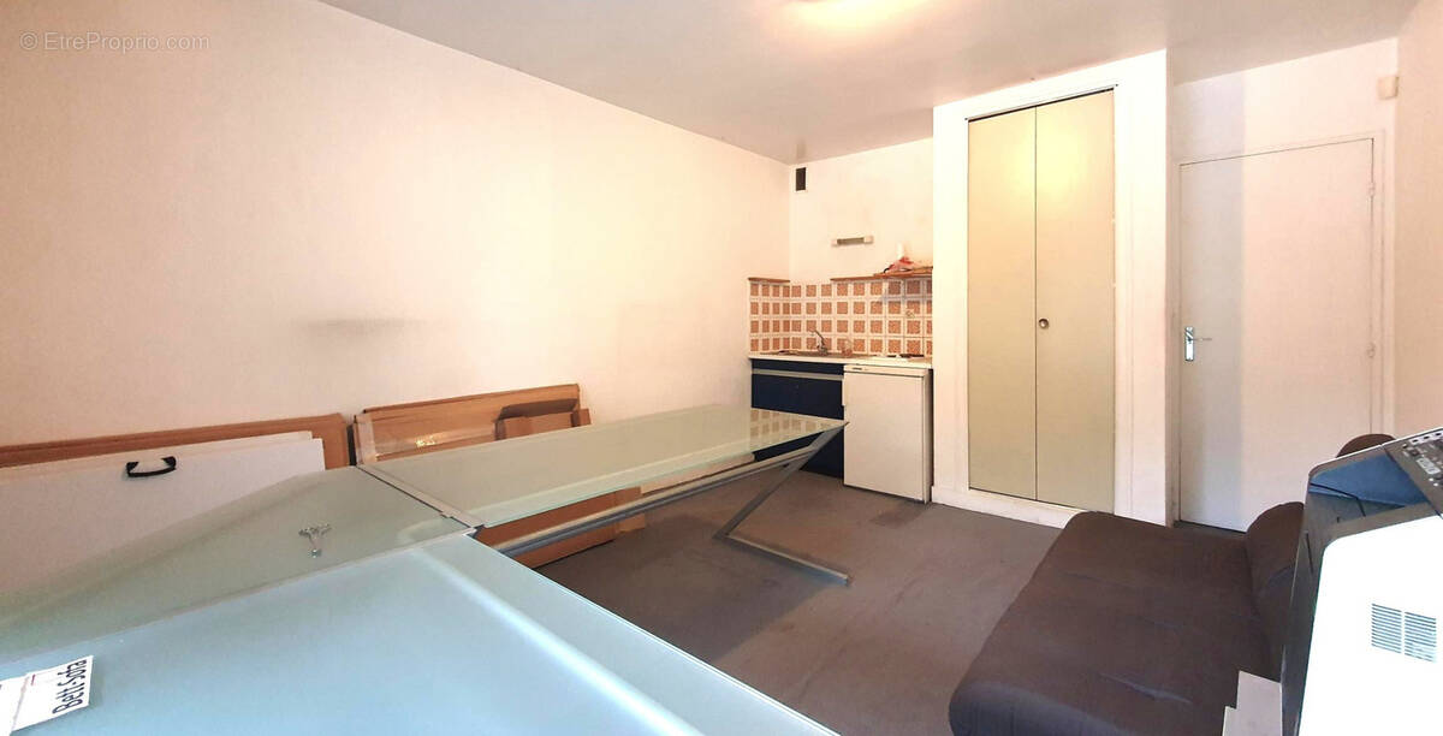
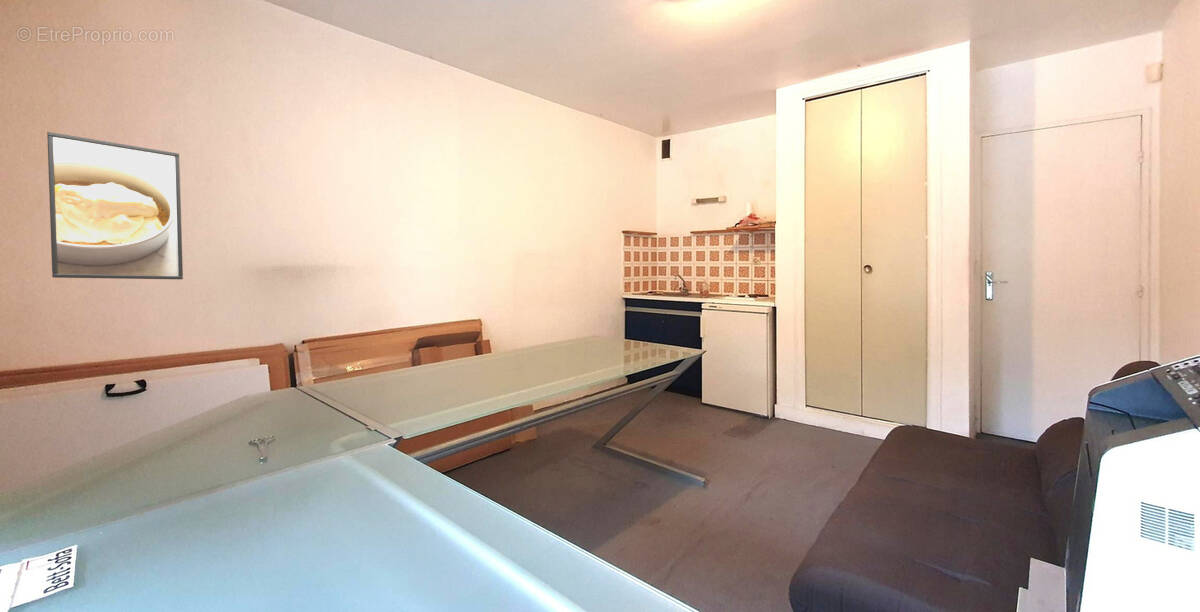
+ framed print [46,131,184,280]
